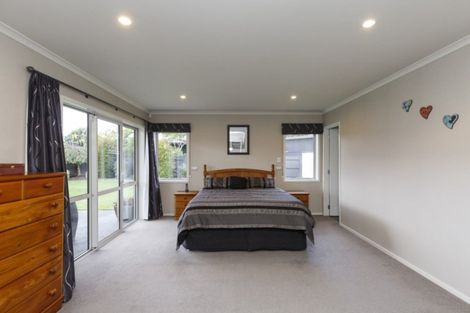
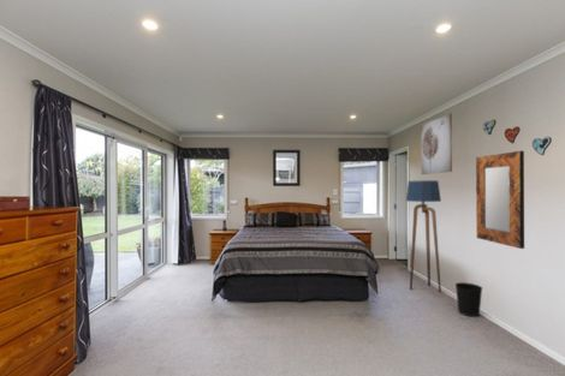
+ wastebasket [454,281,483,318]
+ wall art [421,112,453,175]
+ floor lamp [405,179,442,293]
+ home mirror [475,150,525,250]
